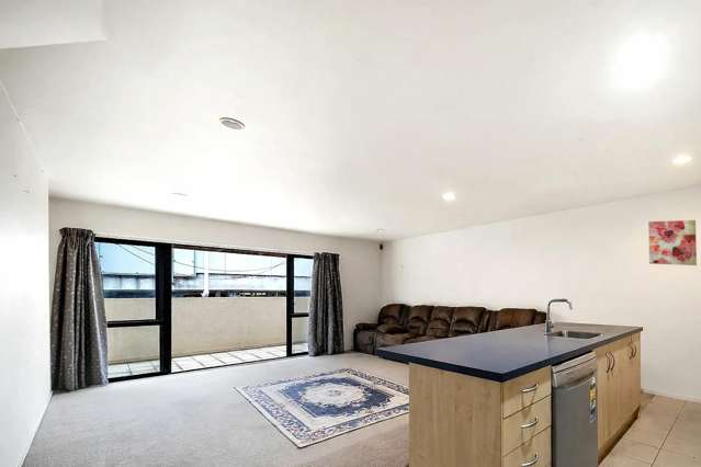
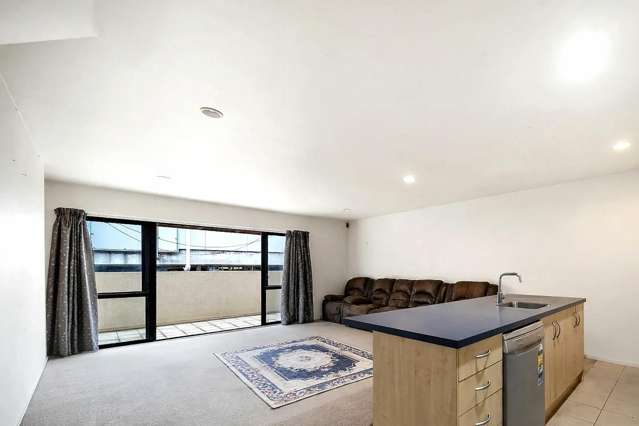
- wall art [647,219,698,266]
